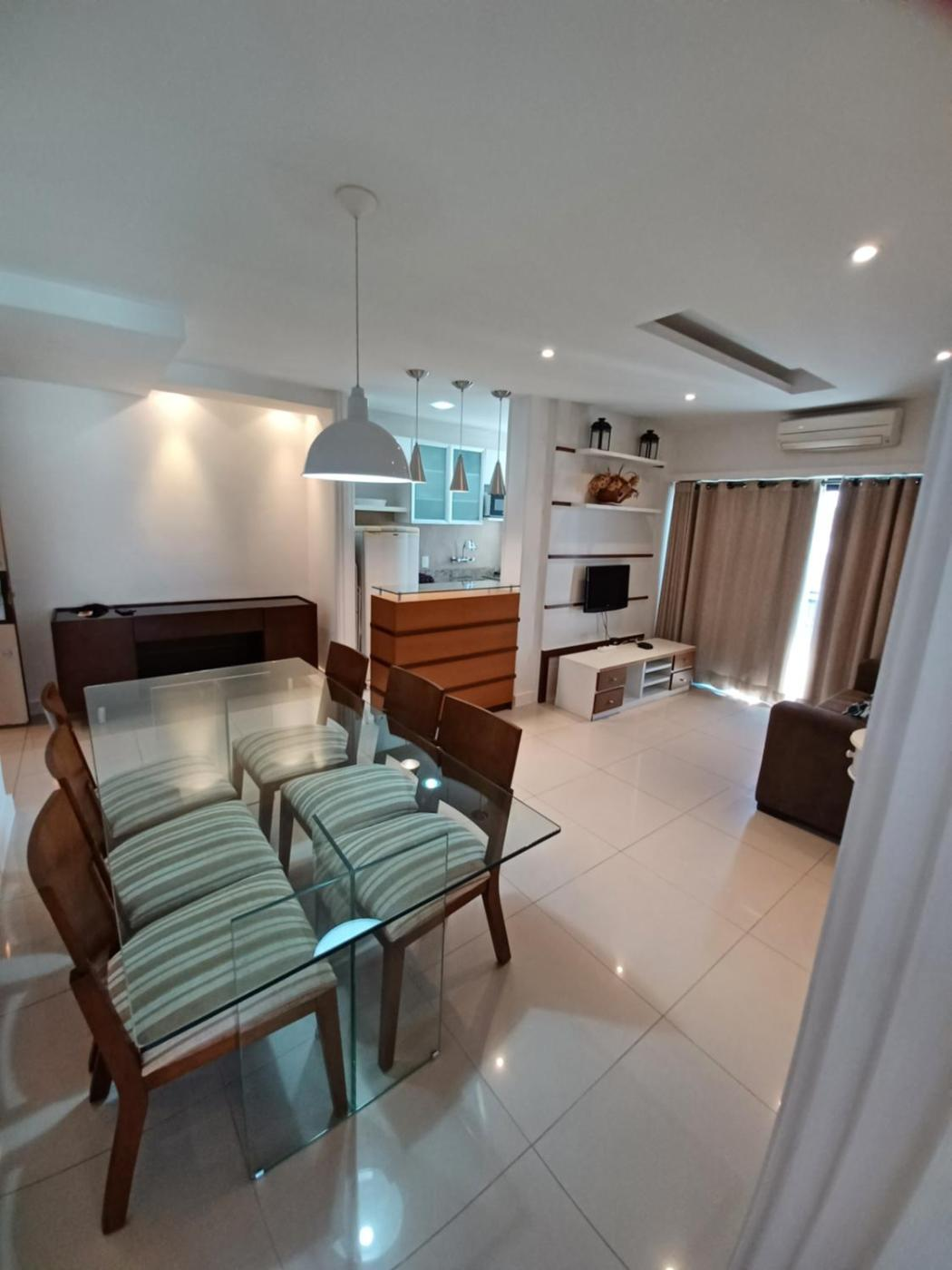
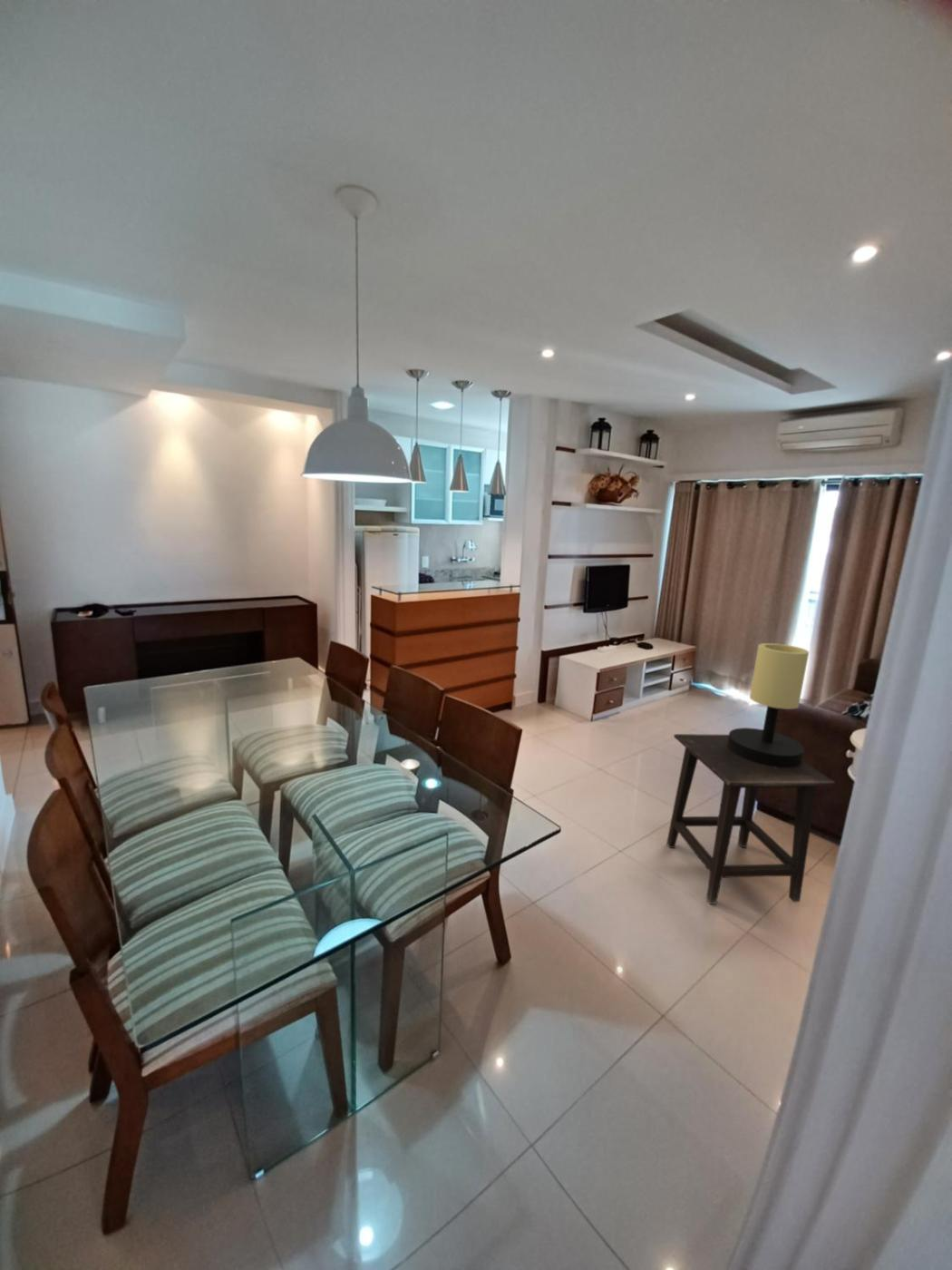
+ side table [665,733,836,905]
+ table lamp [727,642,810,767]
